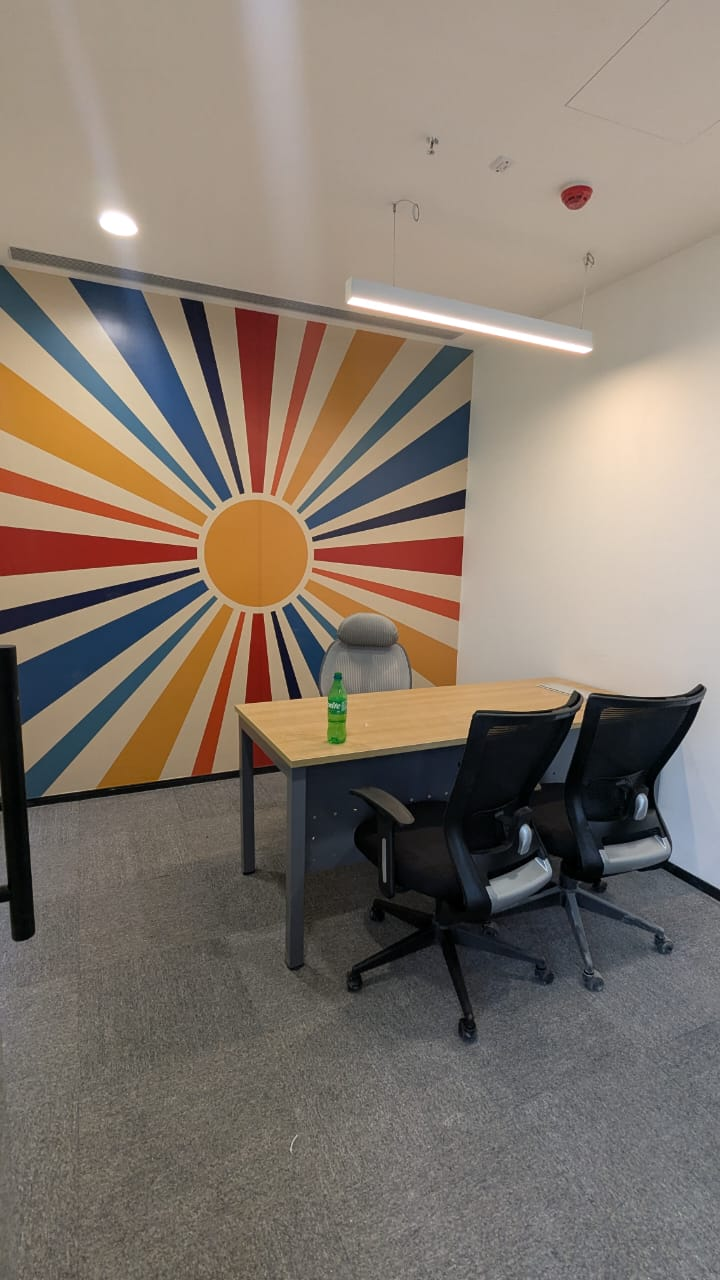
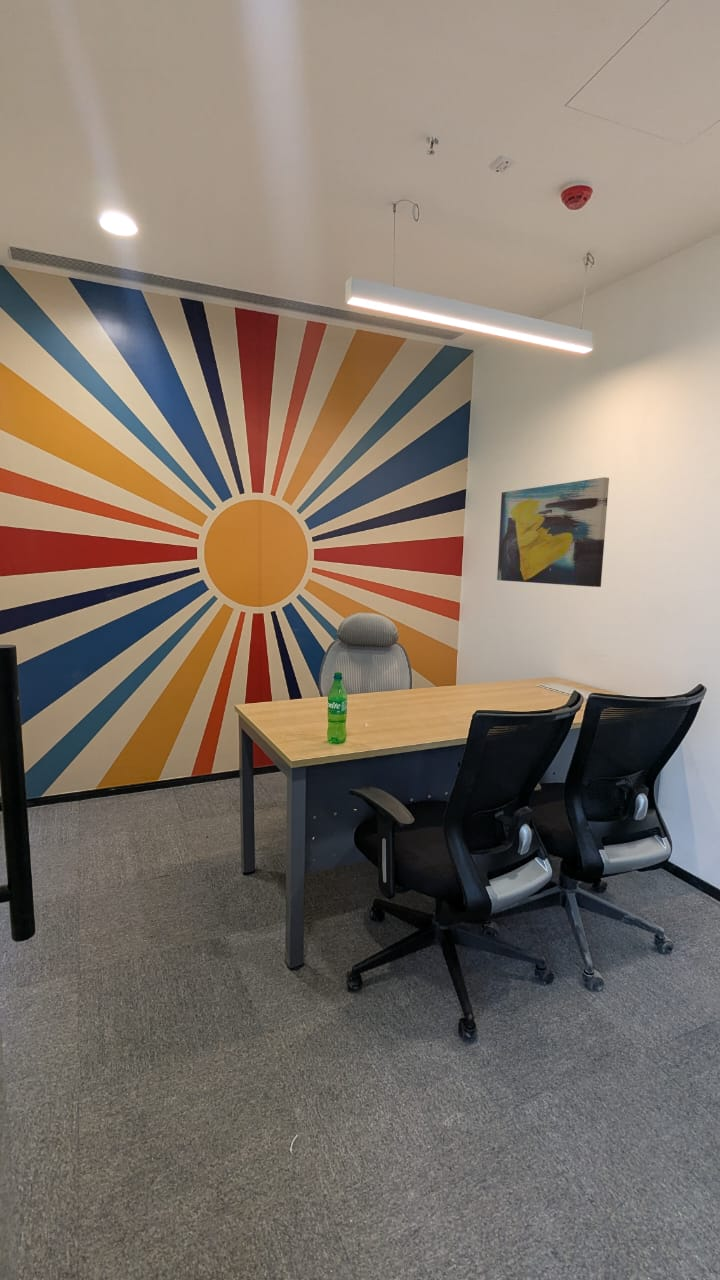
+ wall art [496,476,610,588]
